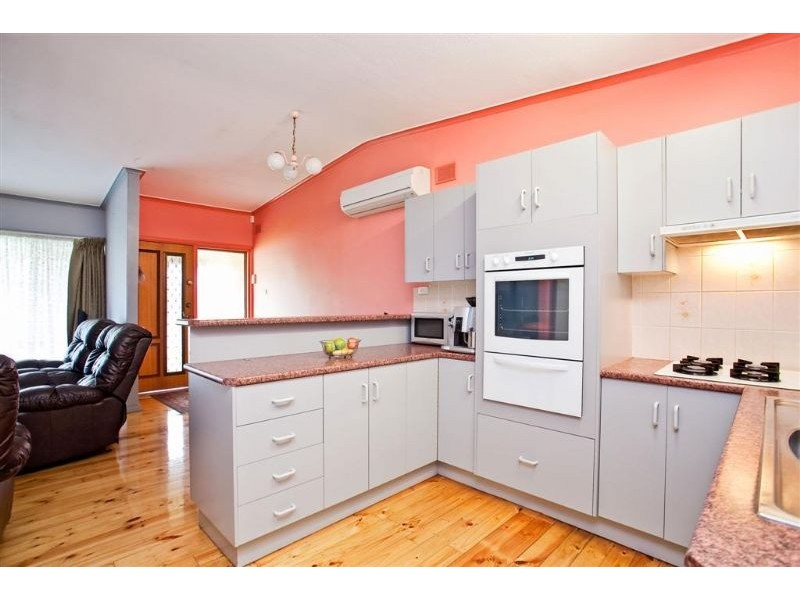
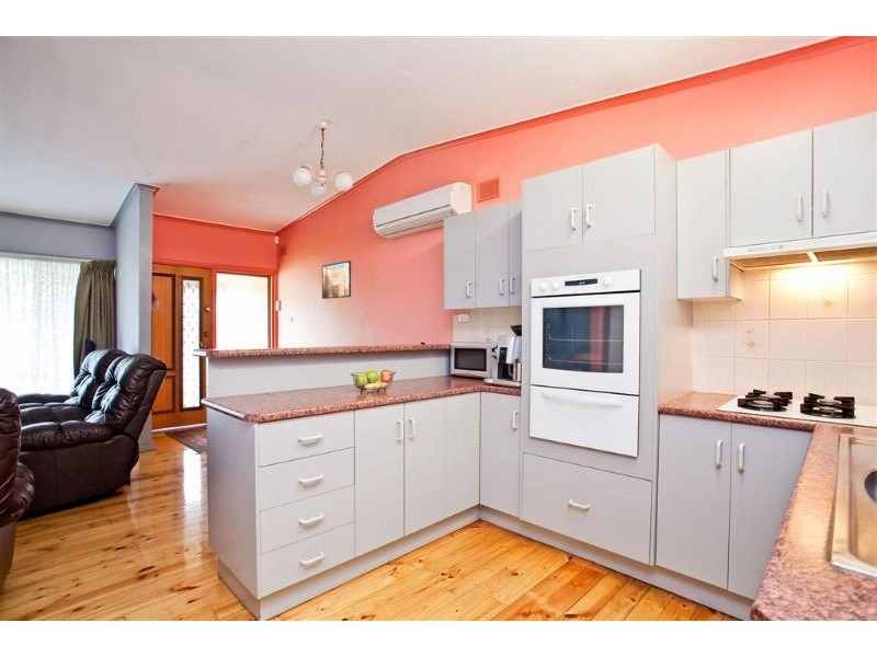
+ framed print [321,260,352,300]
